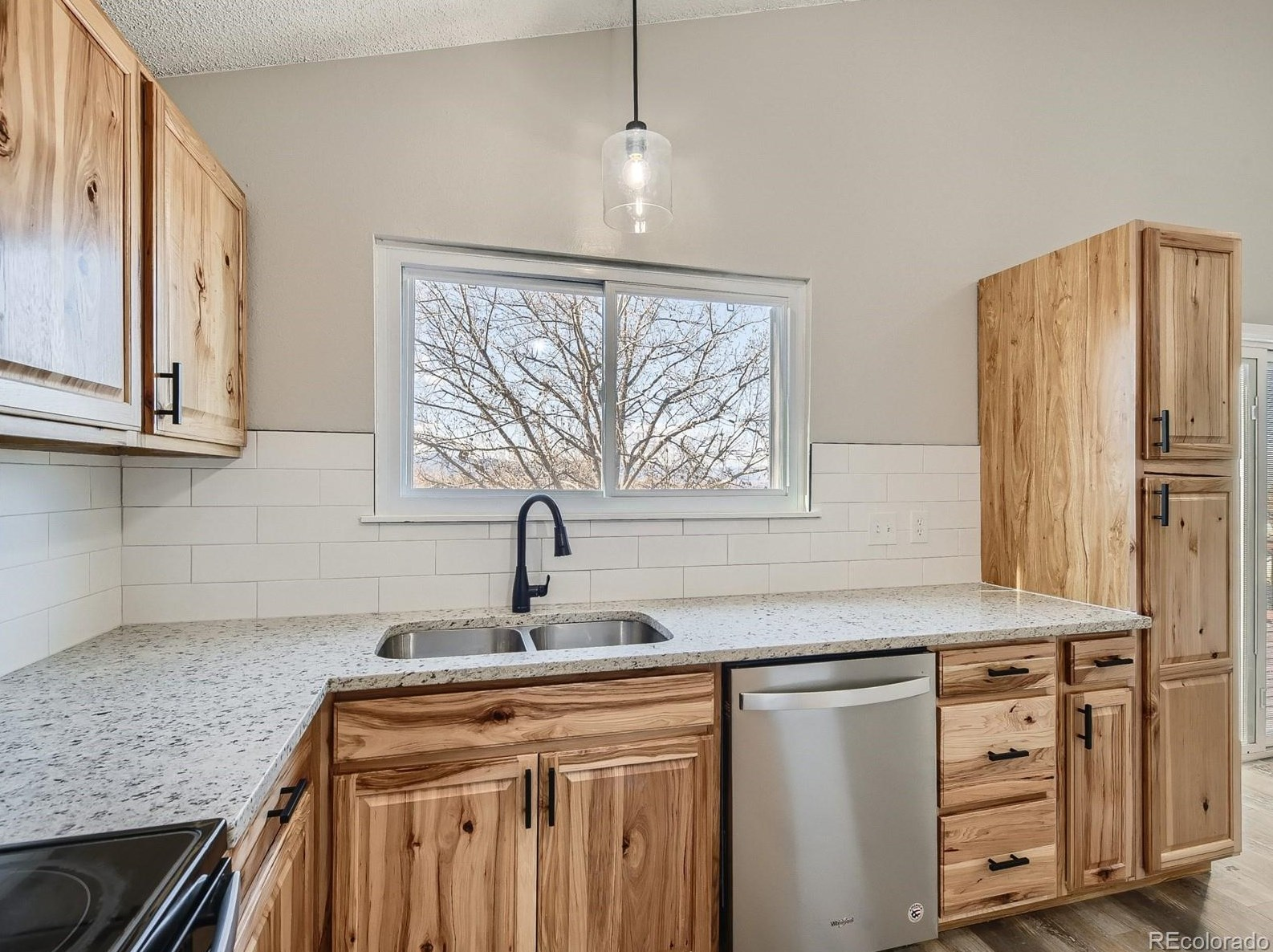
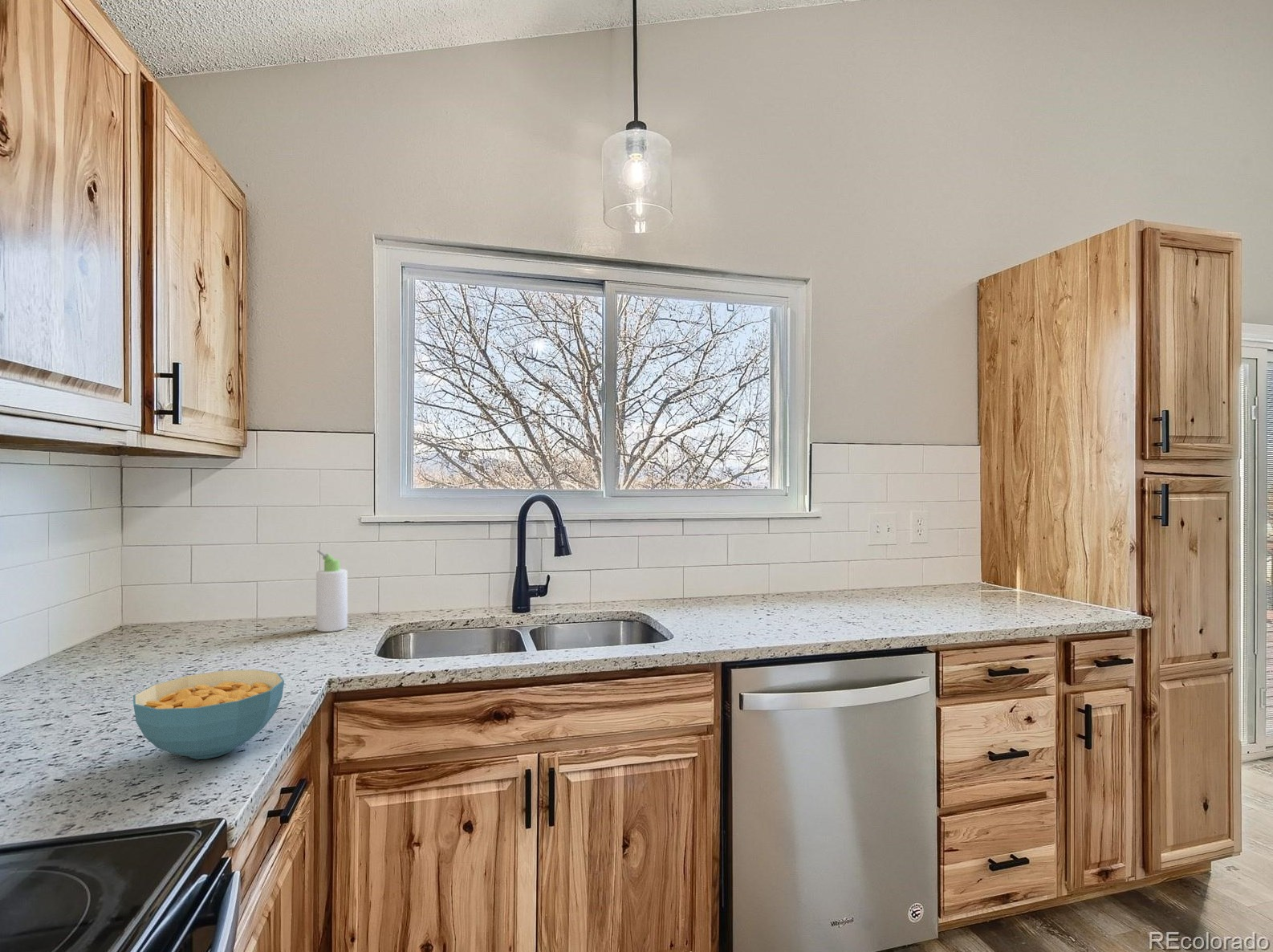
+ bottle [315,549,348,633]
+ cereal bowl [132,669,285,760]
